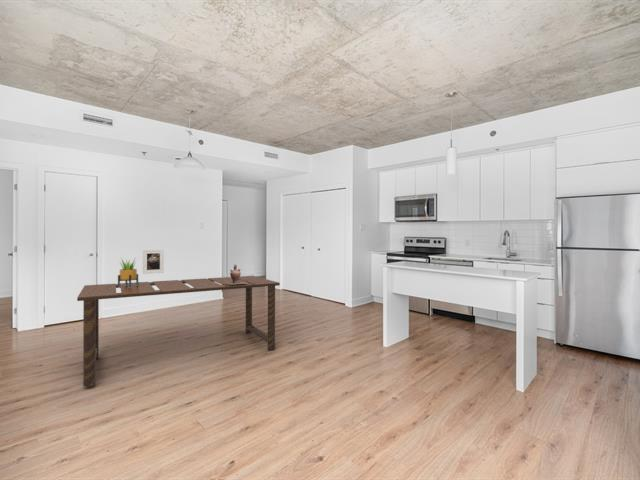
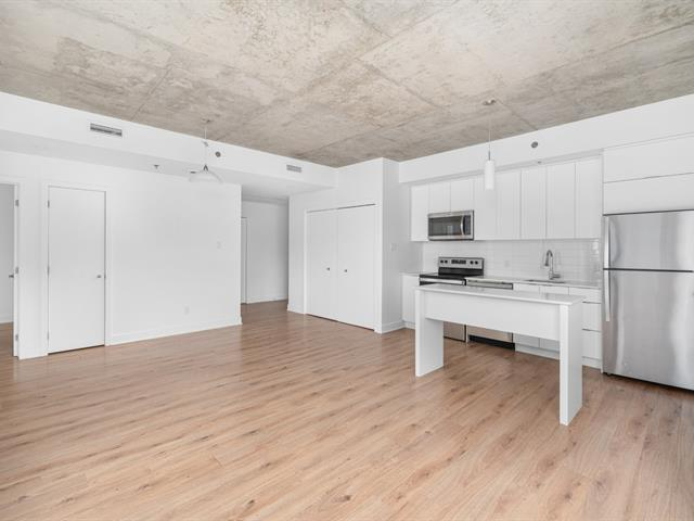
- ceramic jug [223,263,249,285]
- potted plant [117,257,139,289]
- dining table [76,275,281,388]
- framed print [142,249,165,275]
